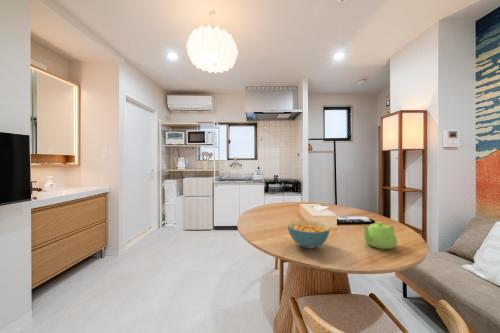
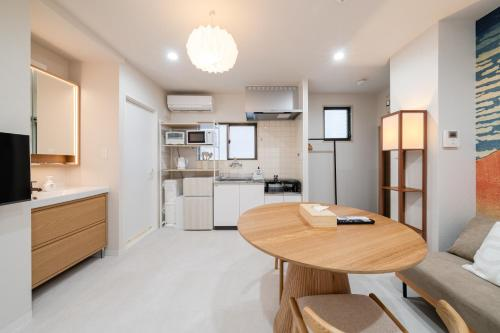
- teapot [362,221,398,250]
- cereal bowl [287,220,331,249]
